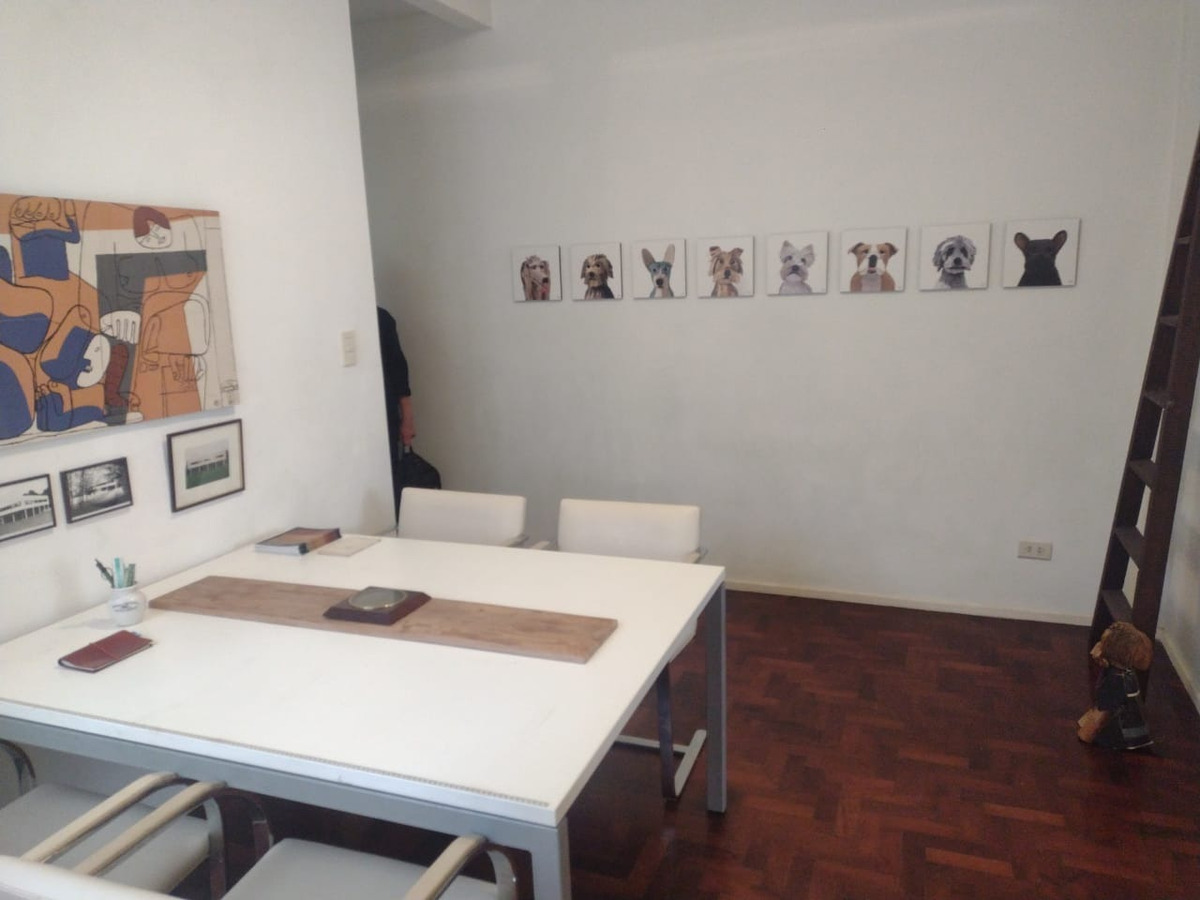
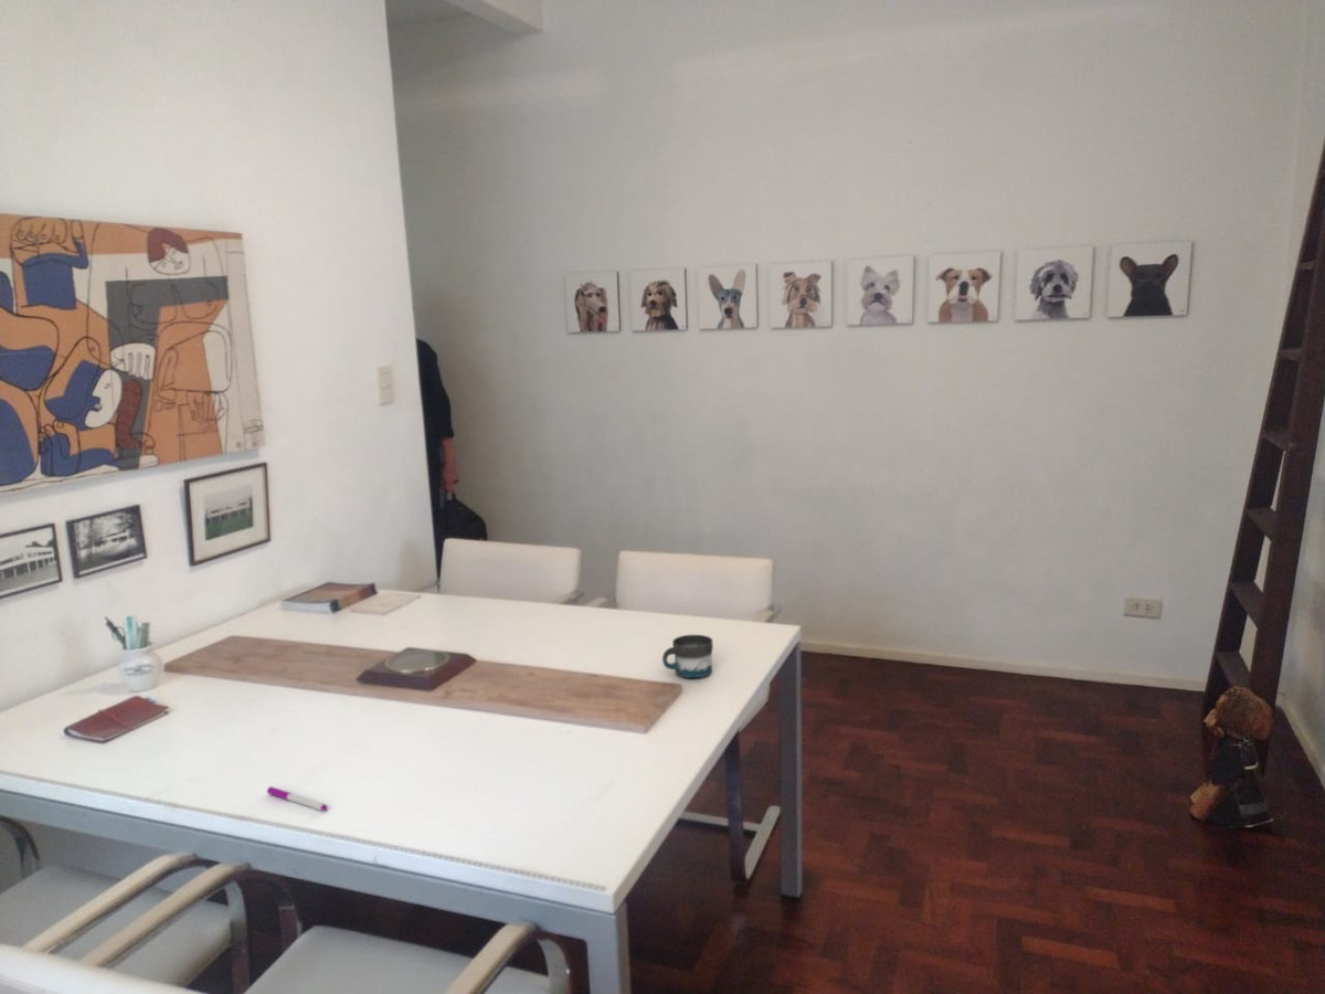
+ mug [661,634,714,679]
+ pen [266,785,329,812]
